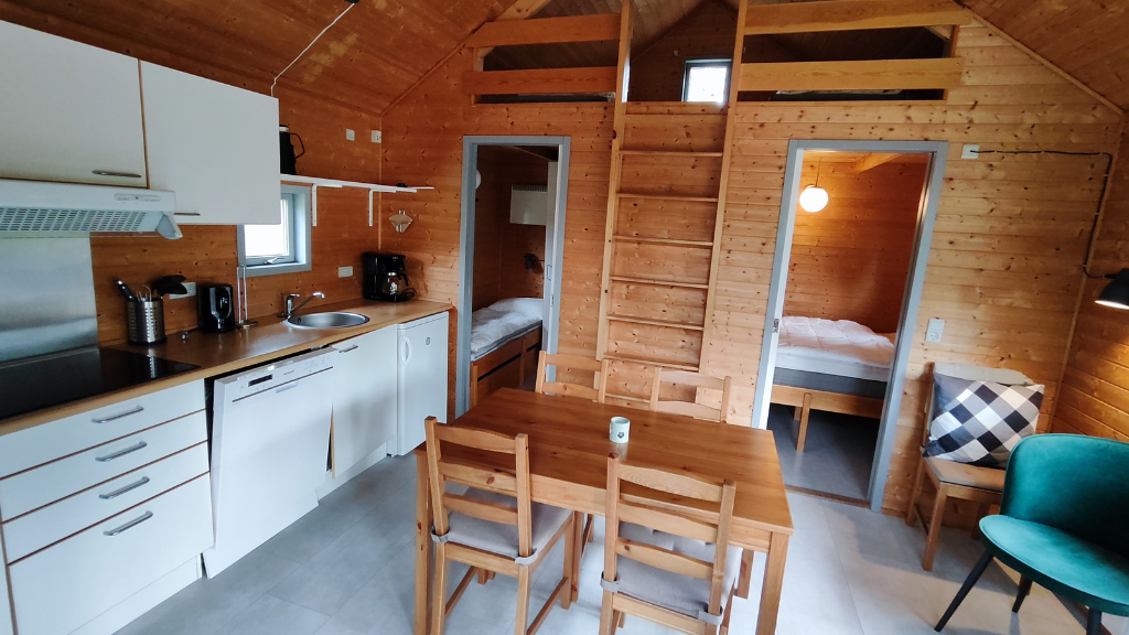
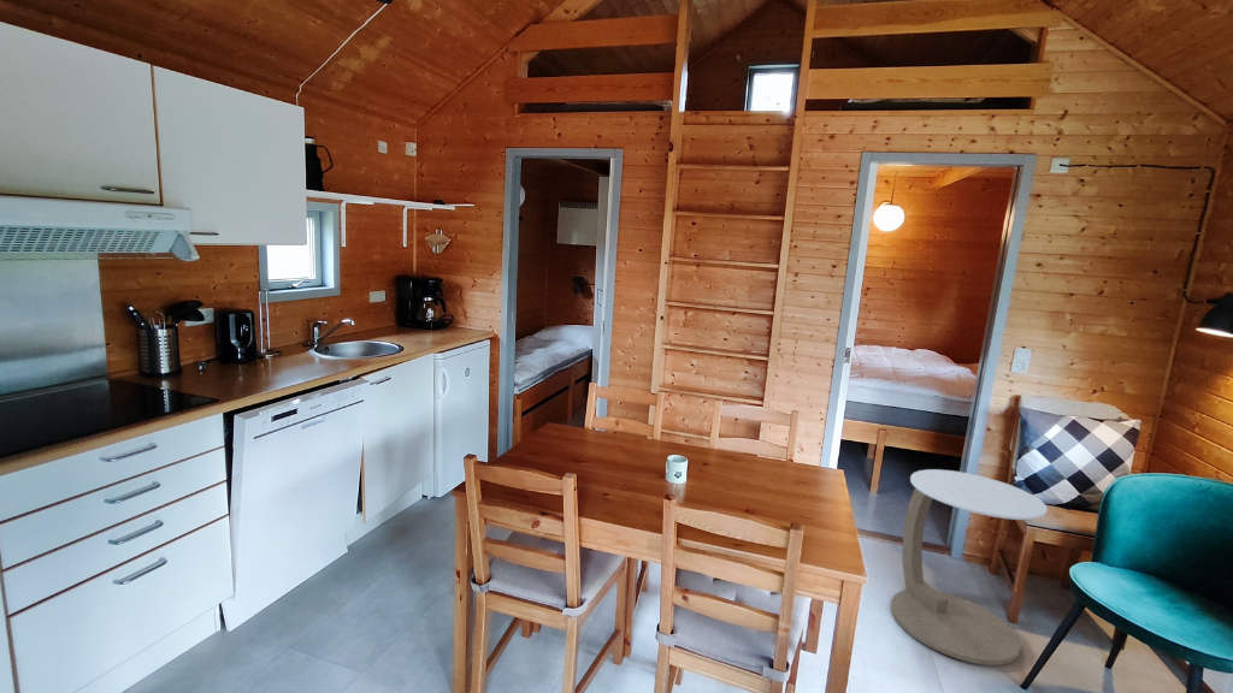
+ side table [890,468,1049,667]
